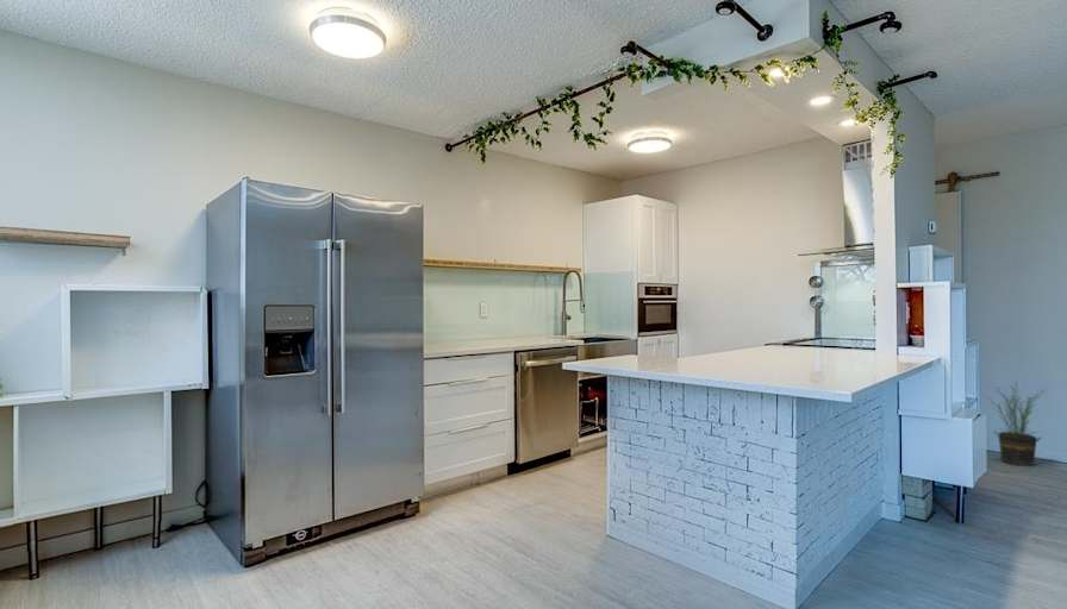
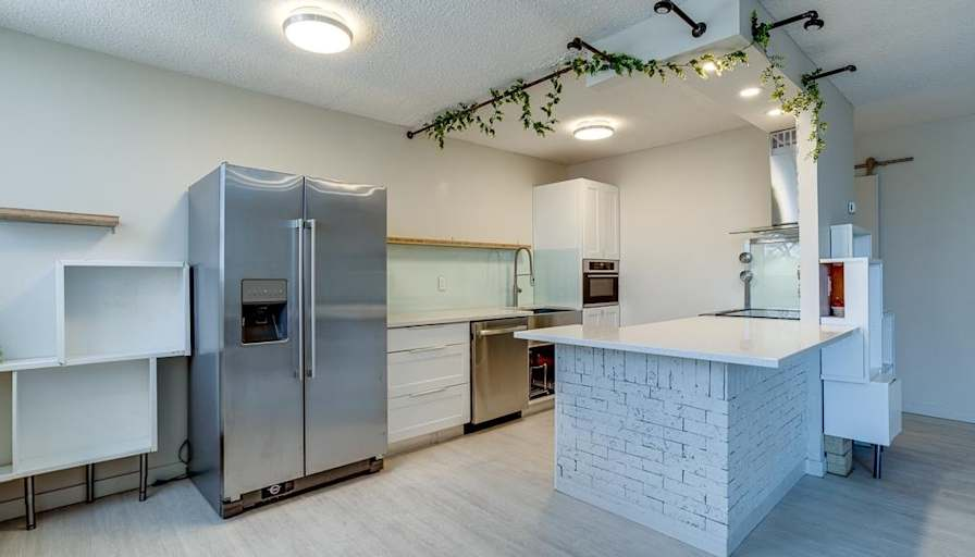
- potted plant [980,379,1047,467]
